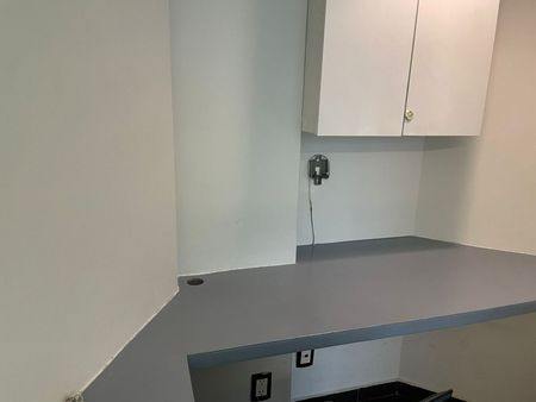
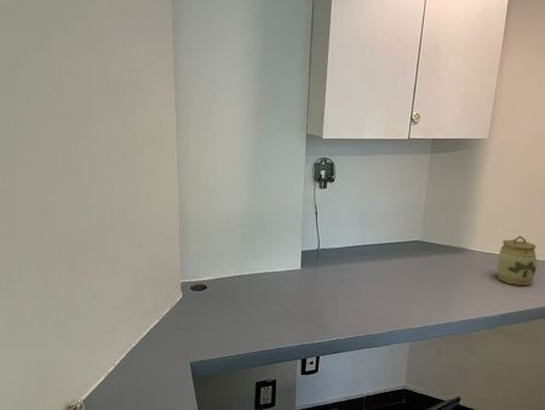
+ jar [497,234,538,286]
